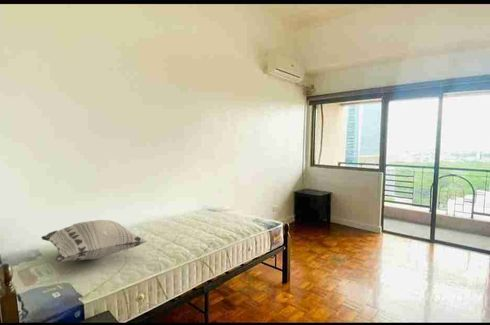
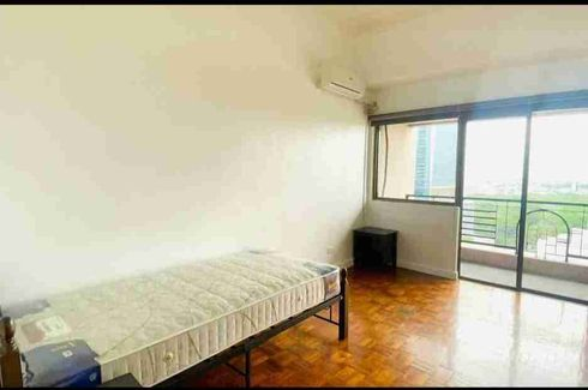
- decorative pillow [40,219,147,263]
